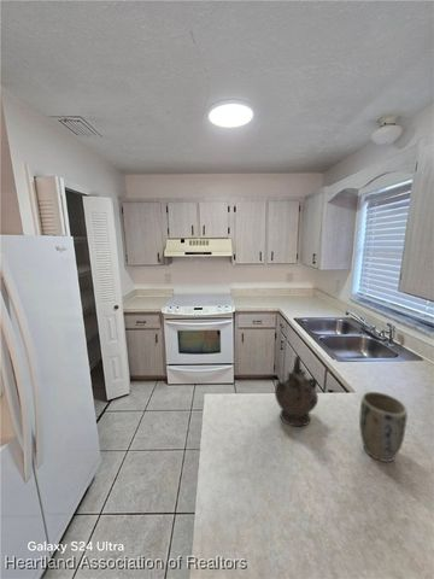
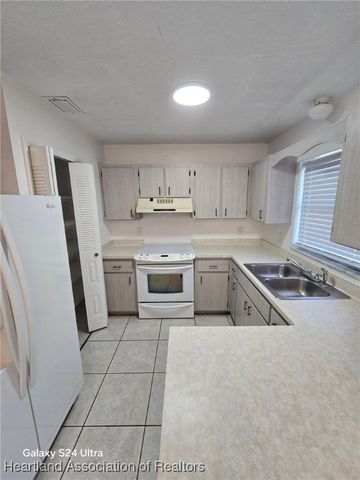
- ceremonial vessel [274,355,319,427]
- plant pot [358,391,409,463]
